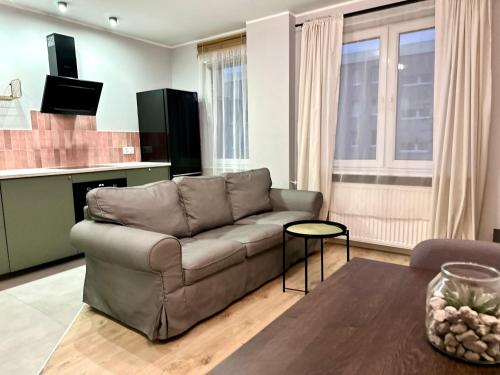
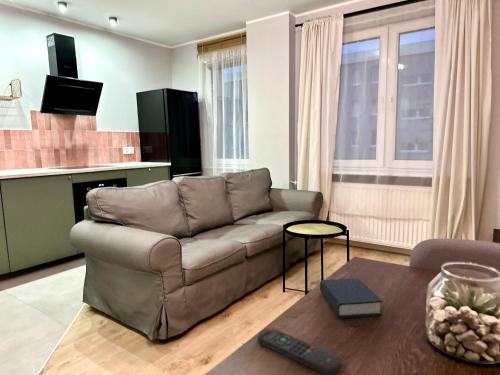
+ remote control [256,327,342,375]
+ book [319,277,383,319]
